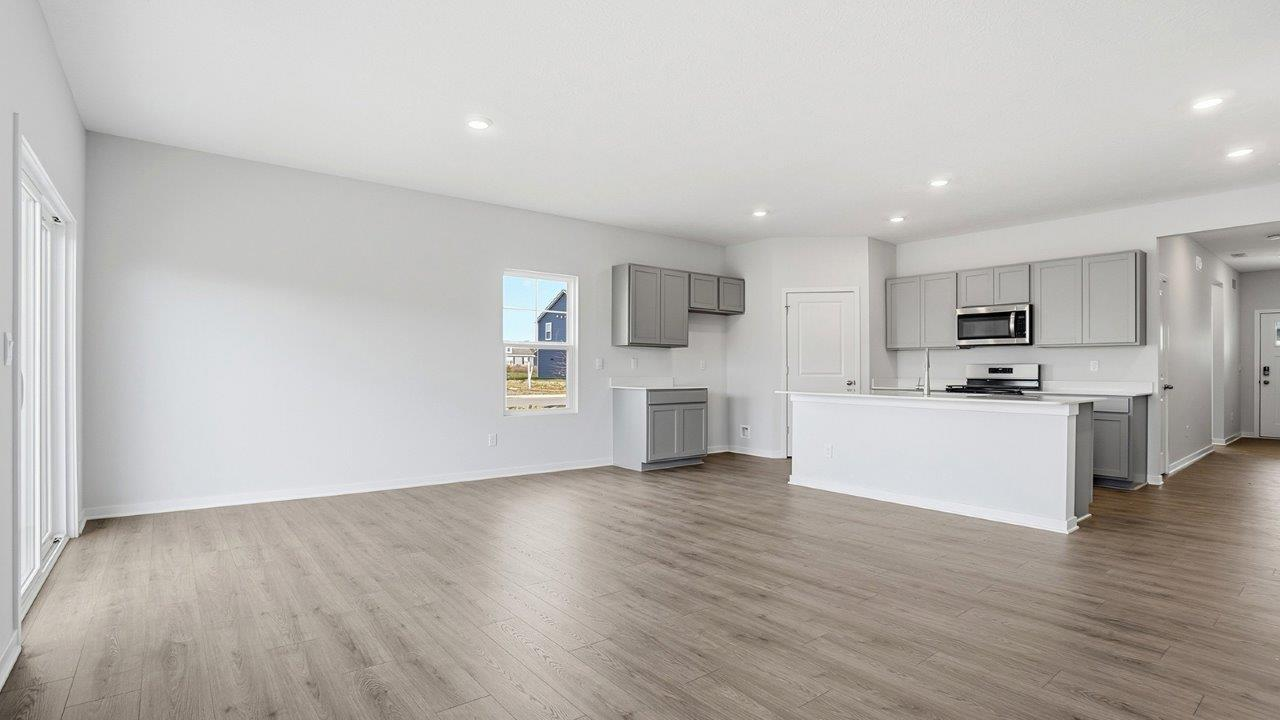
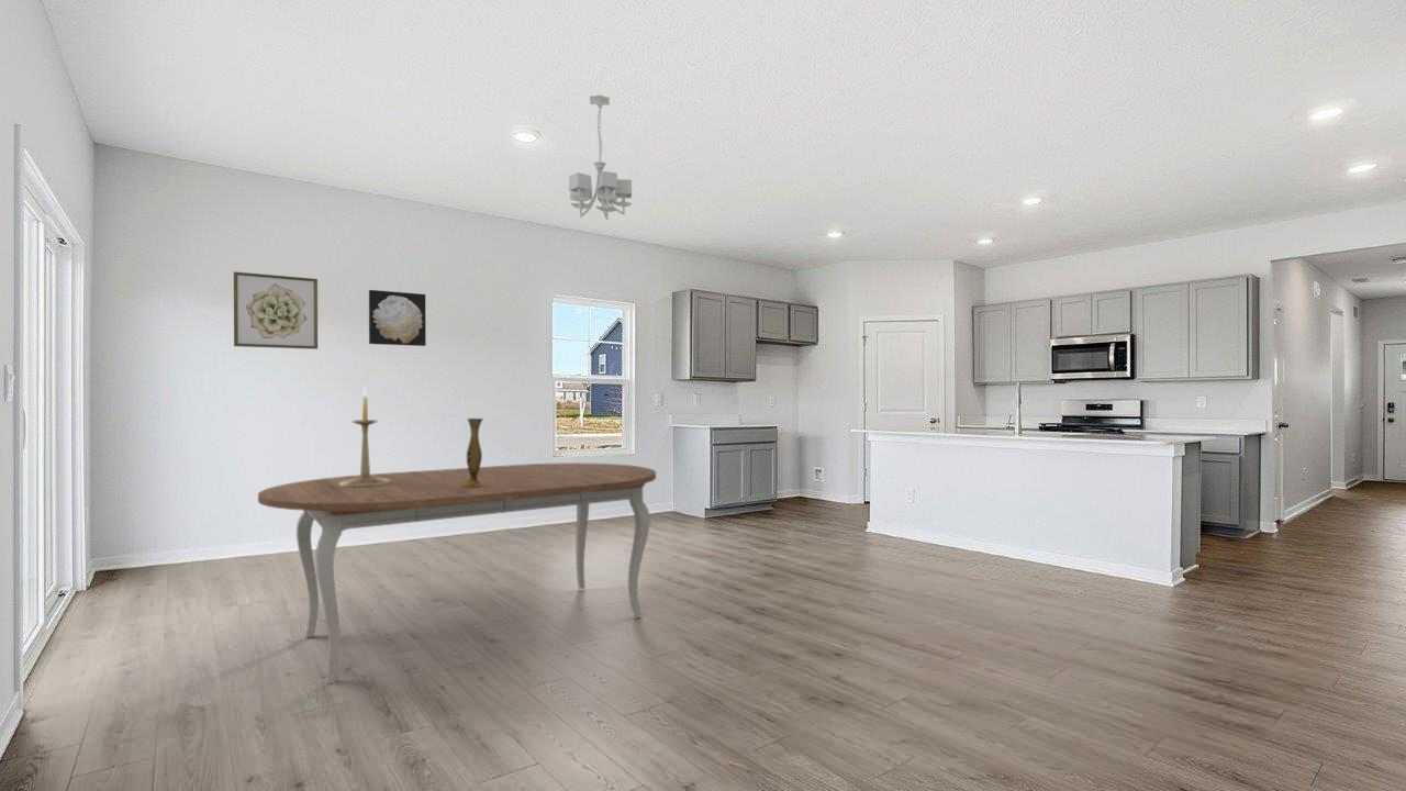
+ wall art [233,270,319,350]
+ vase [460,417,486,488]
+ wall art [368,289,427,347]
+ candlestick [339,385,390,488]
+ chandelier [568,94,633,221]
+ dining table [257,461,657,686]
